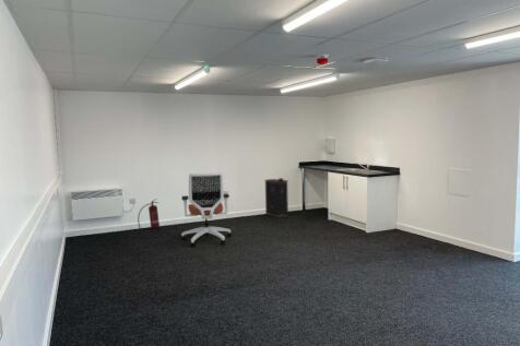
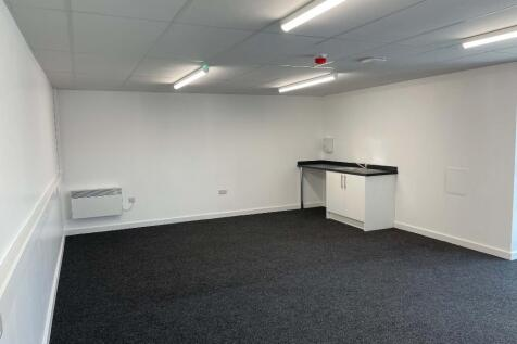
- fire extinguisher [137,198,161,231]
- office chair [180,171,232,248]
- oil can [263,177,289,218]
